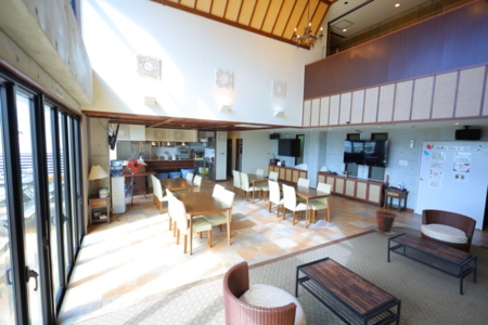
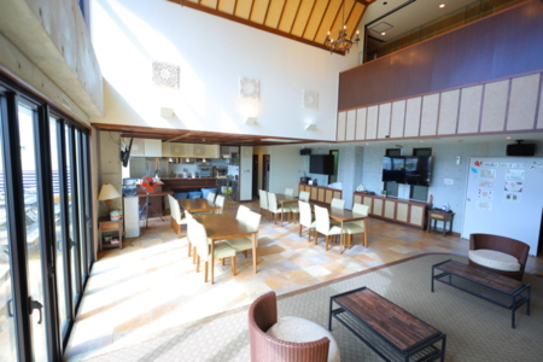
- waste bin [374,209,398,236]
